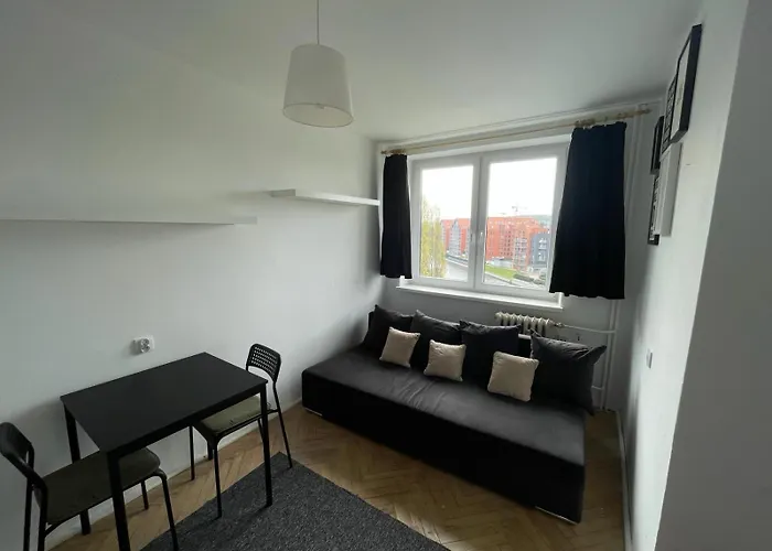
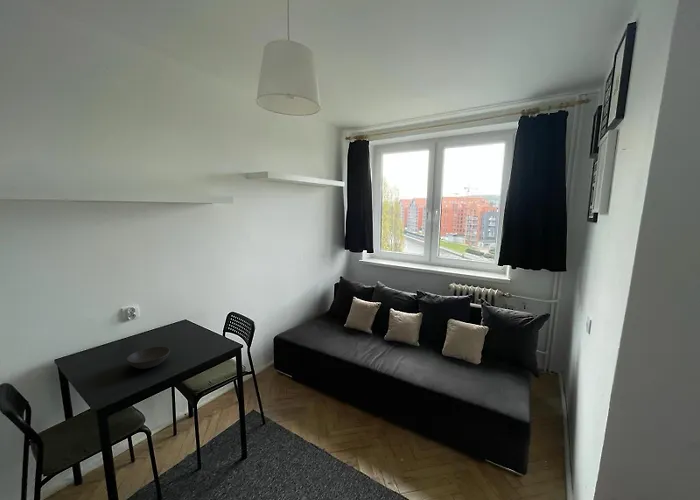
+ soup bowl [125,346,171,370]
